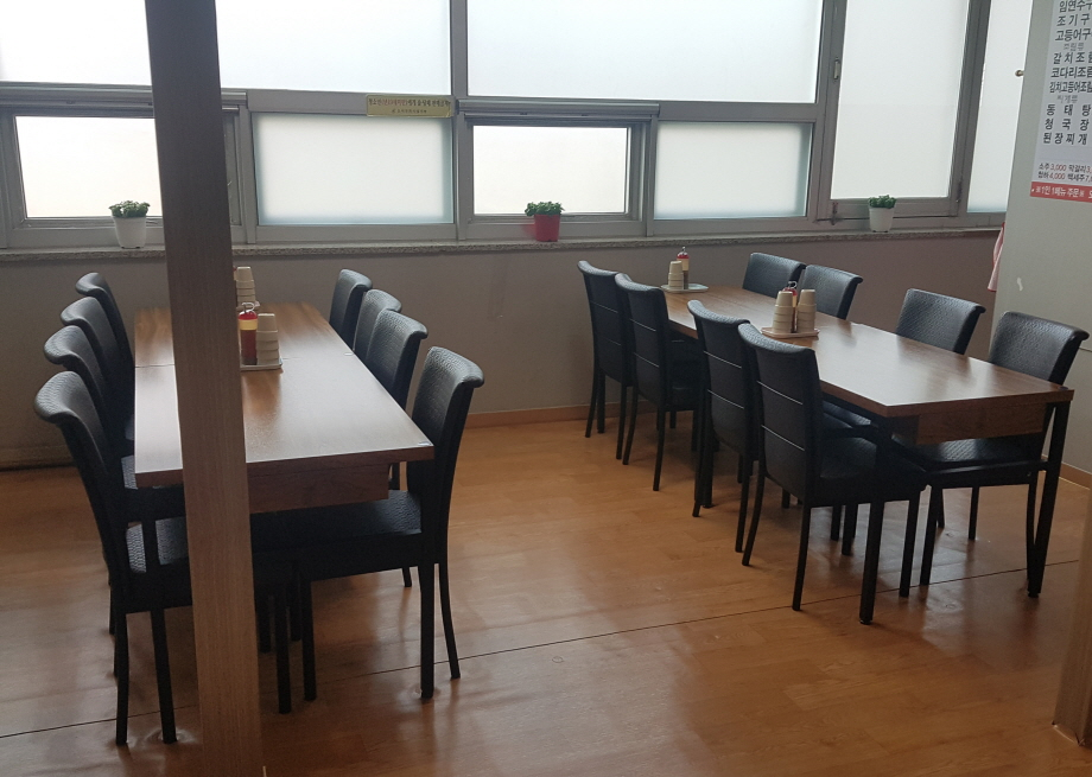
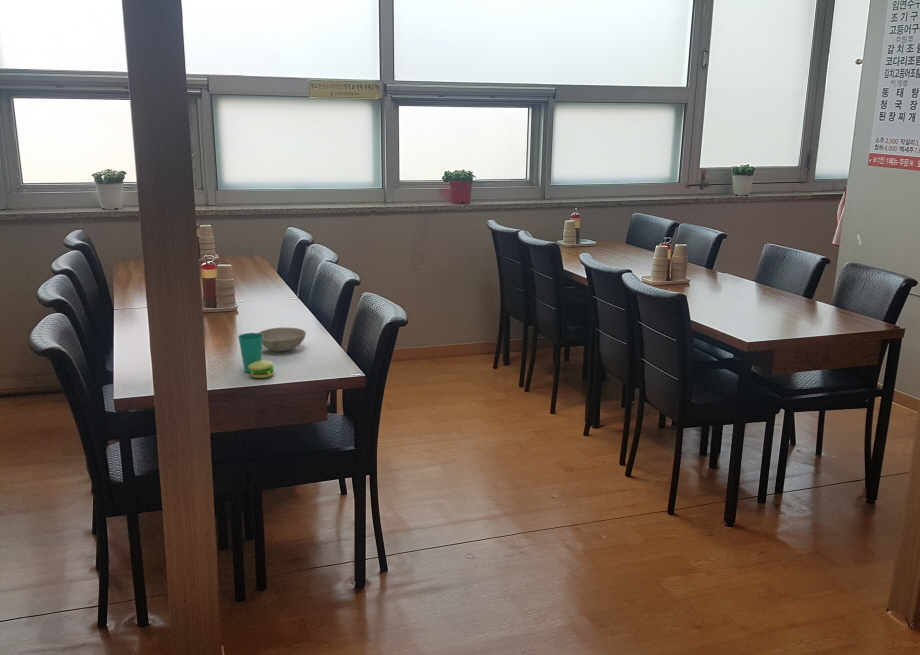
+ bowl [258,327,307,353]
+ cup [237,332,276,379]
